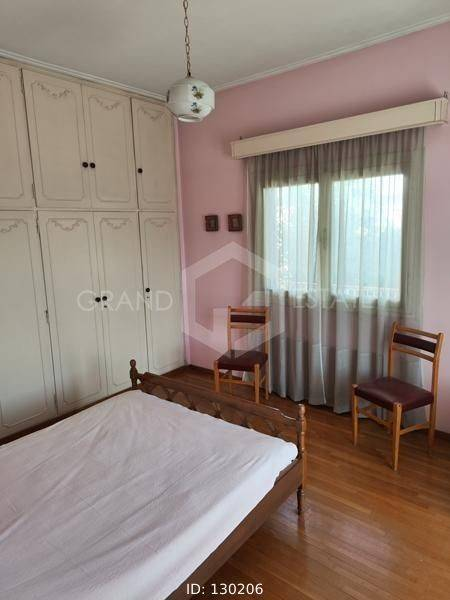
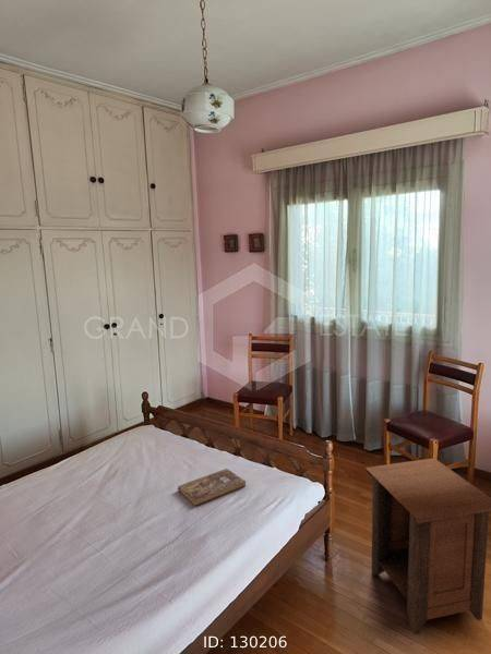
+ bible [177,468,247,507]
+ nightstand [364,458,491,635]
